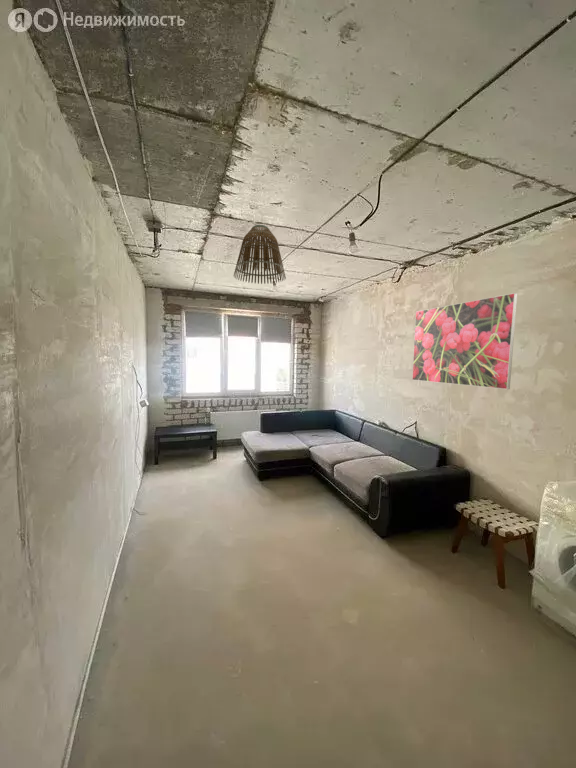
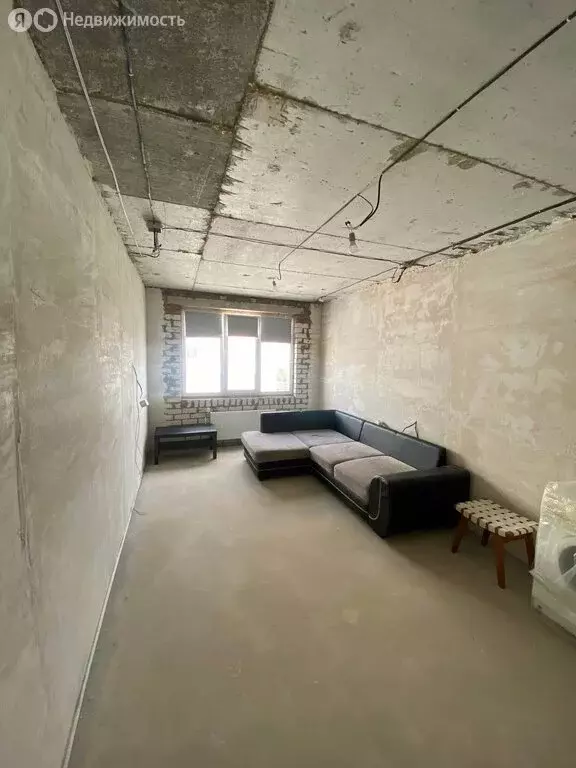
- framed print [411,292,518,390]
- lamp shade [233,224,287,285]
